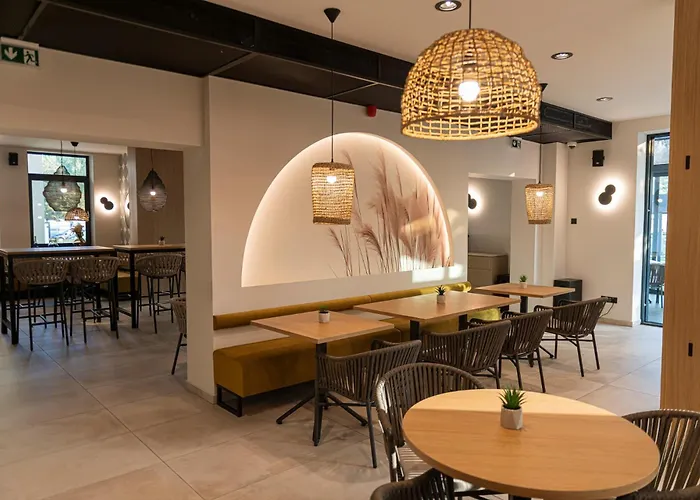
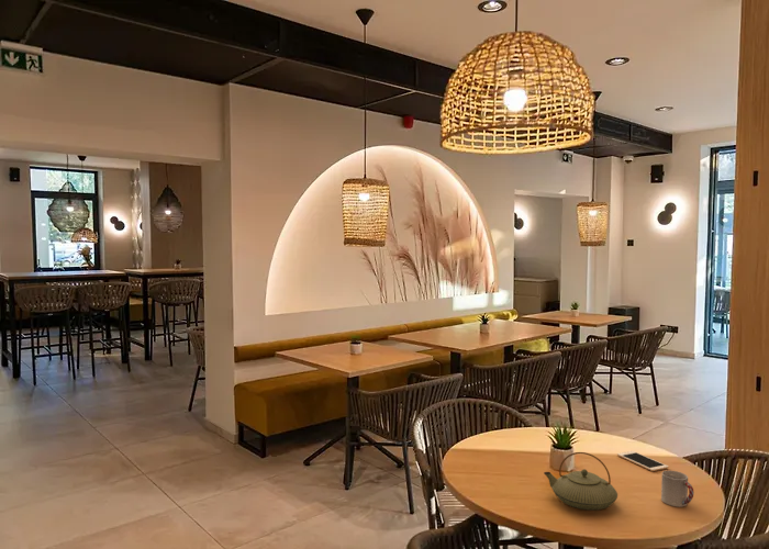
+ teapot [543,451,618,512]
+ cup [660,470,695,507]
+ cell phone [616,450,669,472]
